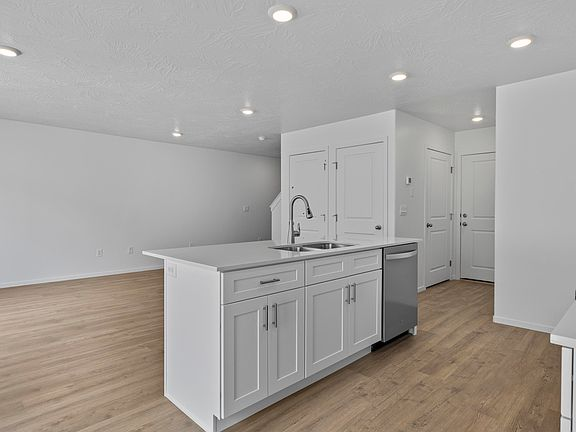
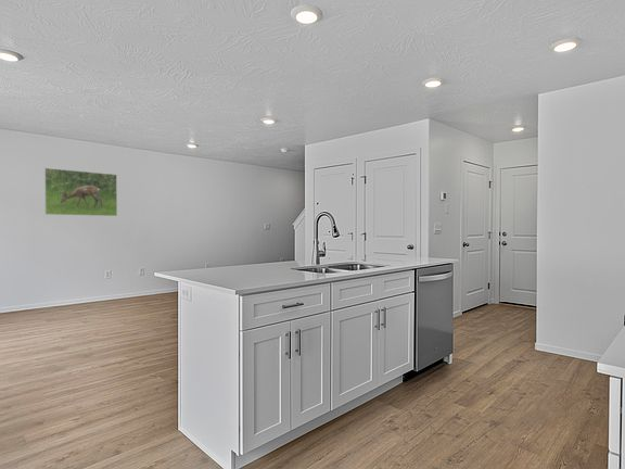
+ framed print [43,167,118,217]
